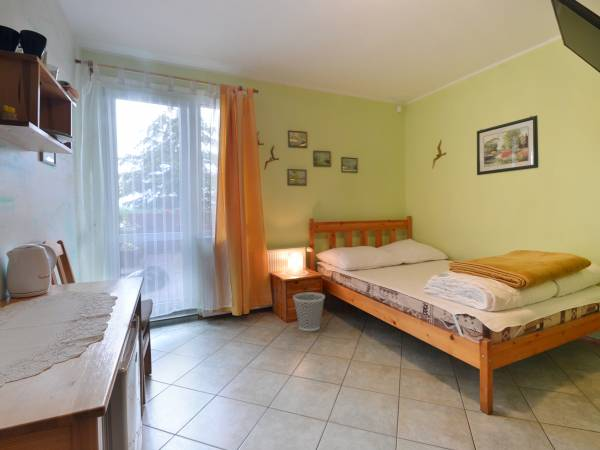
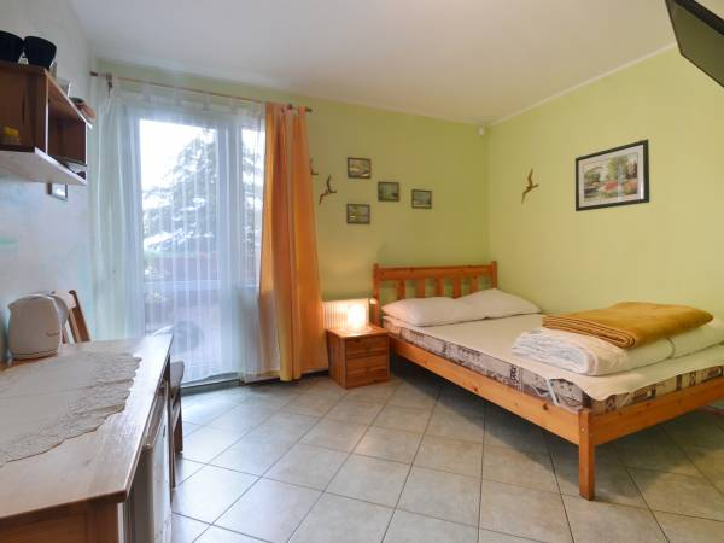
- wastebasket [292,291,326,332]
